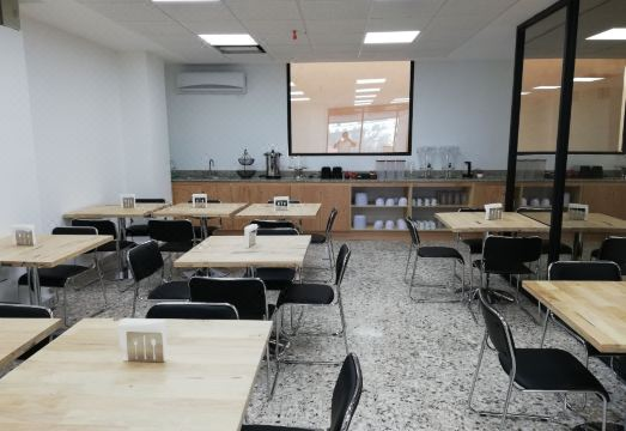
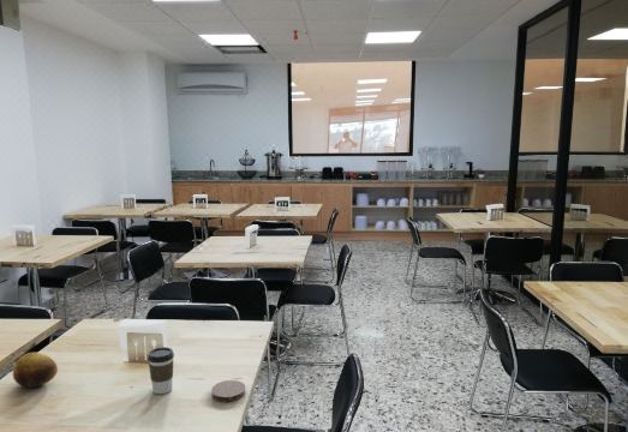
+ coffee cup [146,346,175,395]
+ coaster [210,379,246,403]
+ fruit [12,352,59,389]
